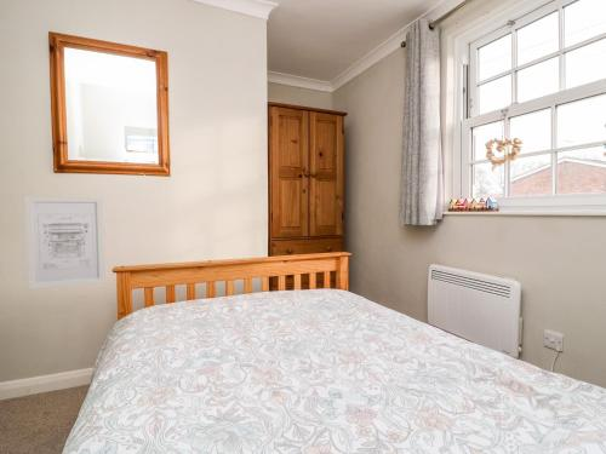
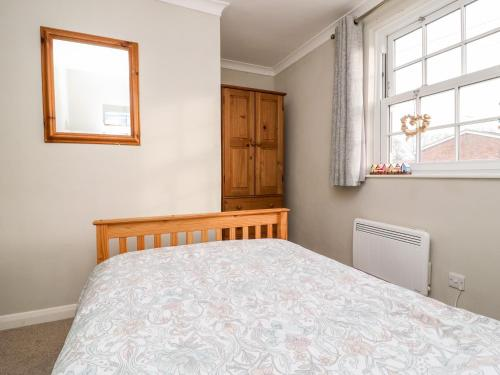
- wall art [24,195,107,289]
